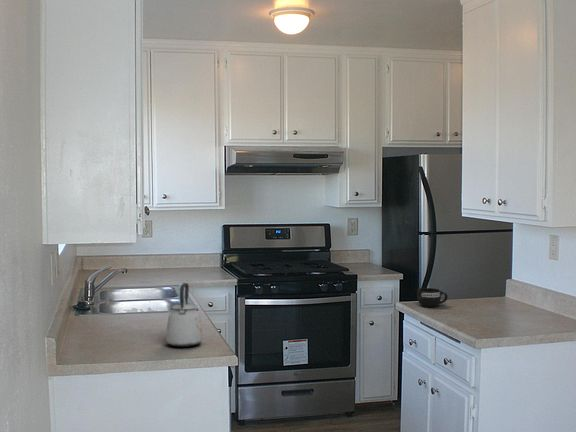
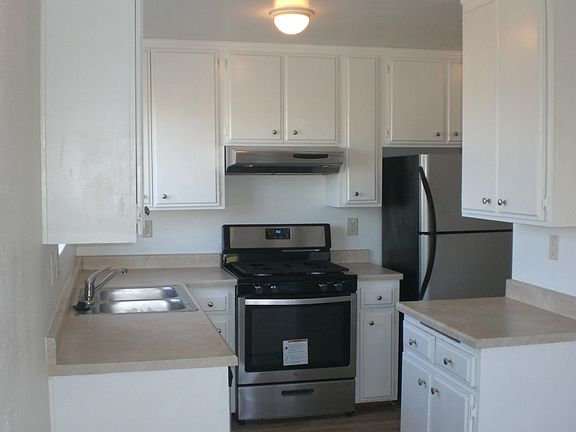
- mug [416,287,448,308]
- kettle [165,282,204,348]
